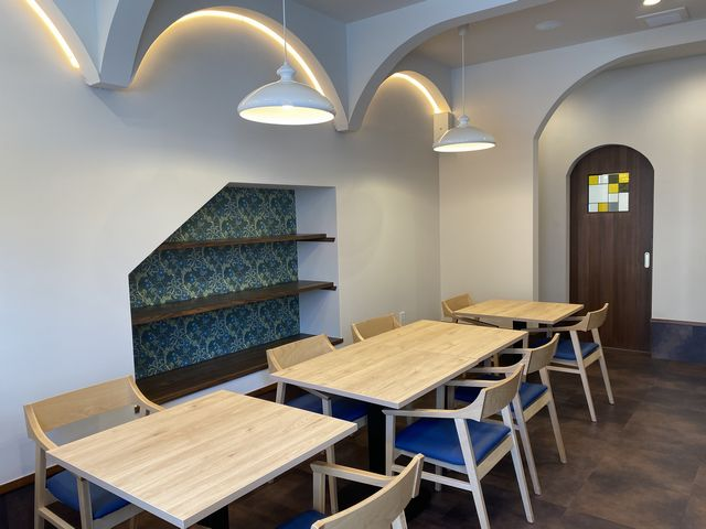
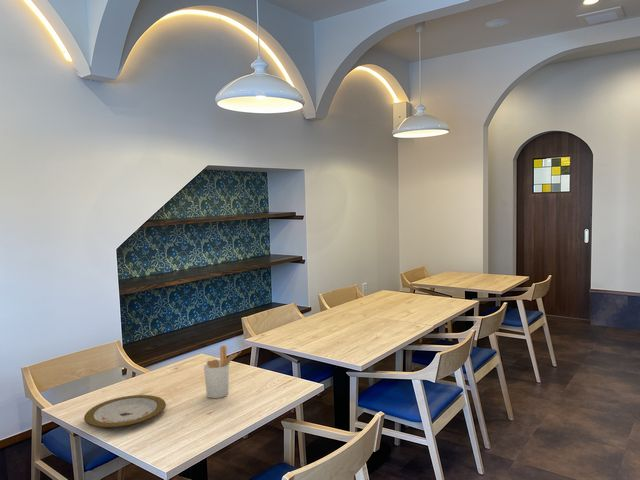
+ utensil holder [203,344,241,399]
+ plate [83,394,167,429]
